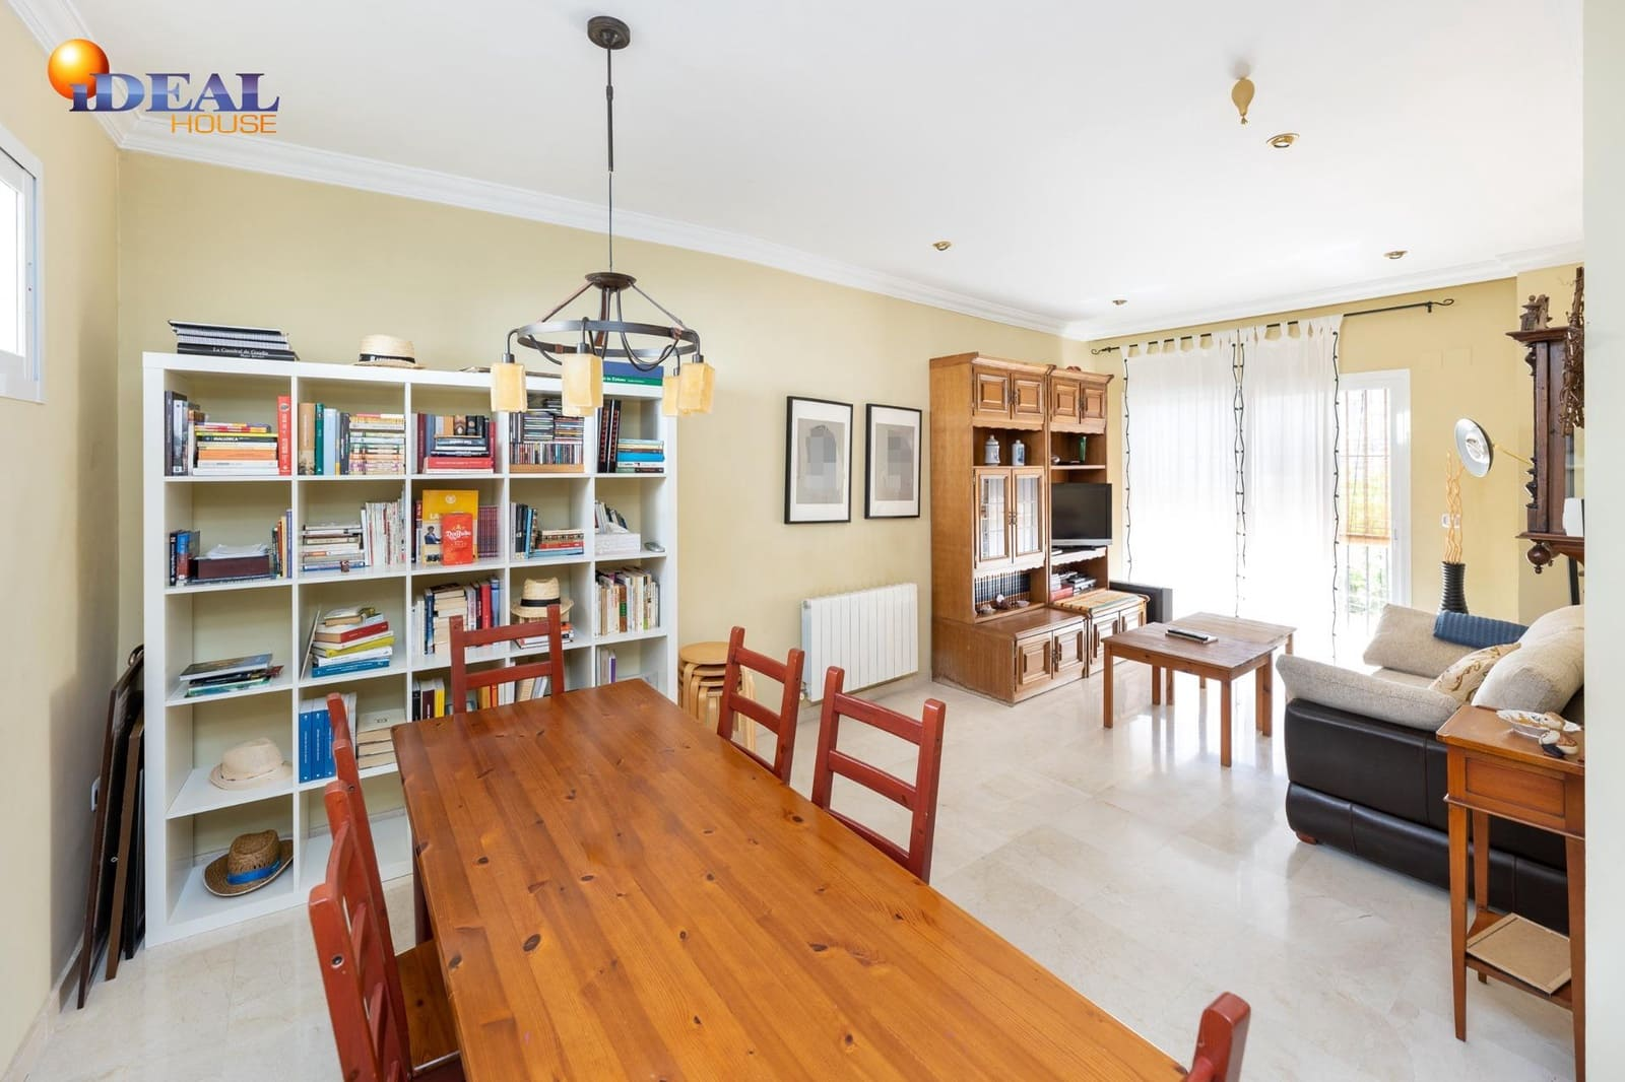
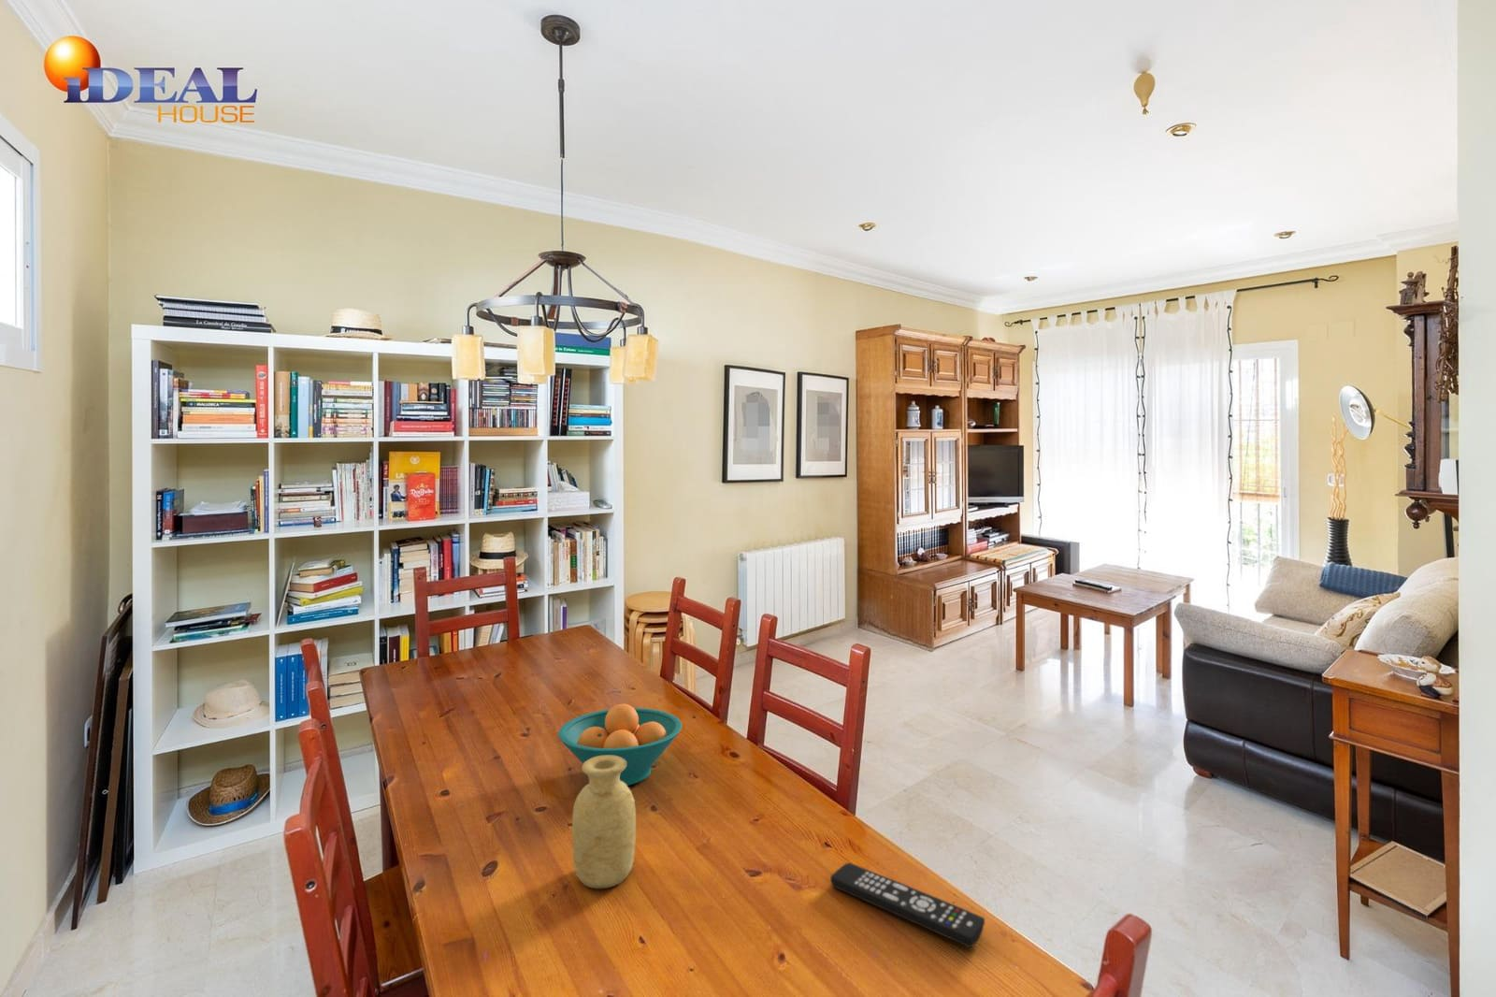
+ remote control [830,862,985,948]
+ vase [572,756,636,889]
+ fruit bowl [557,703,683,787]
